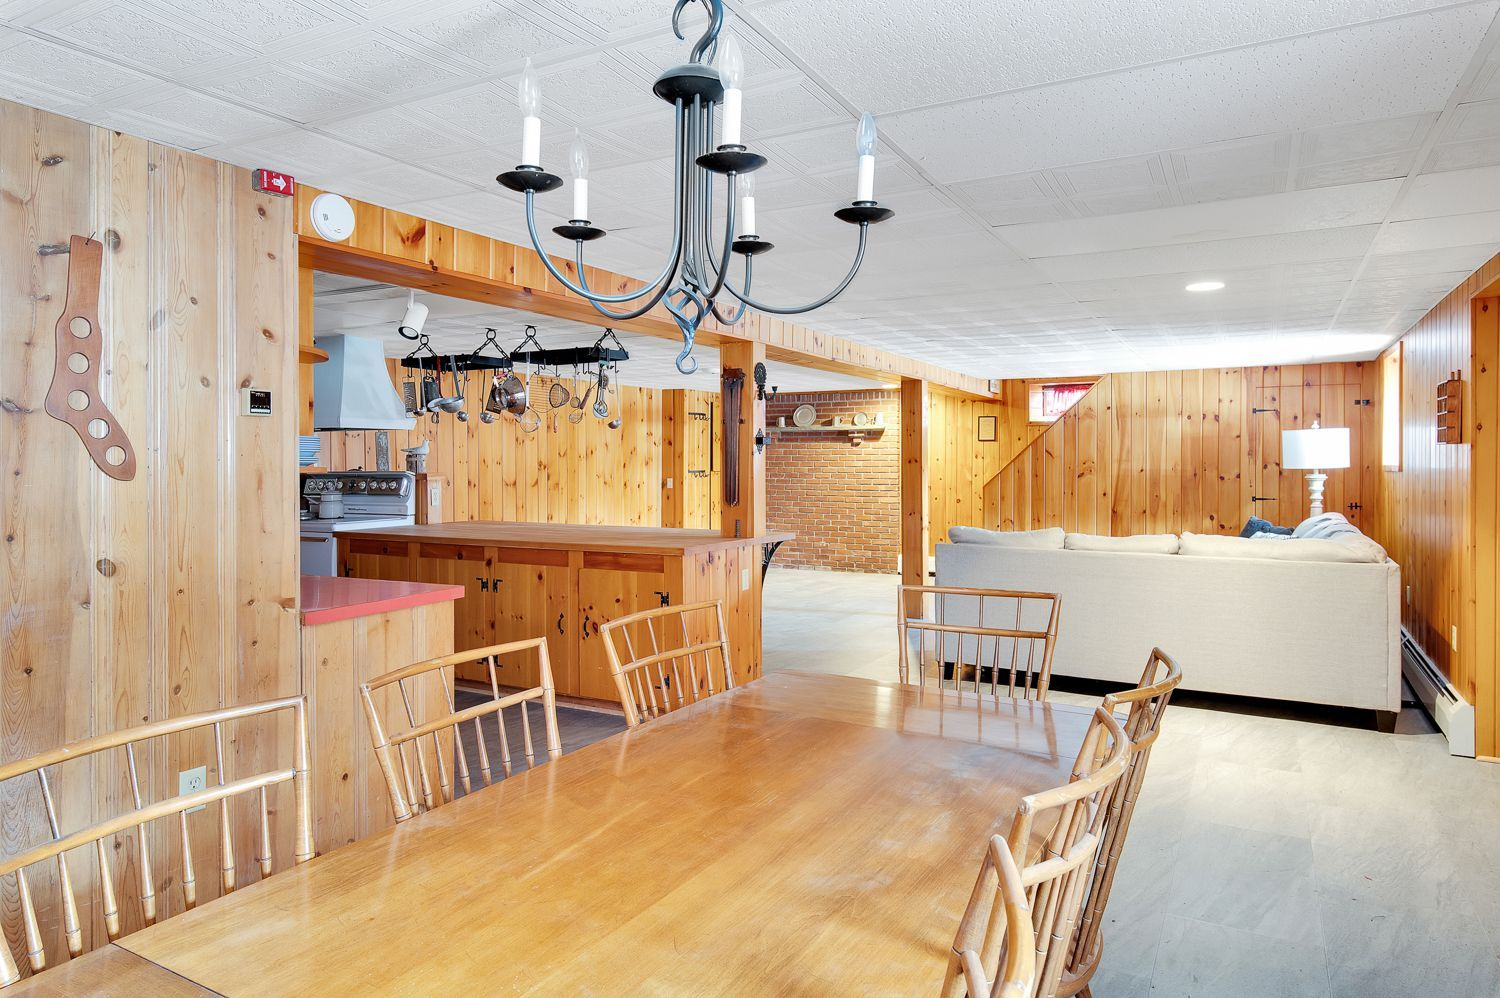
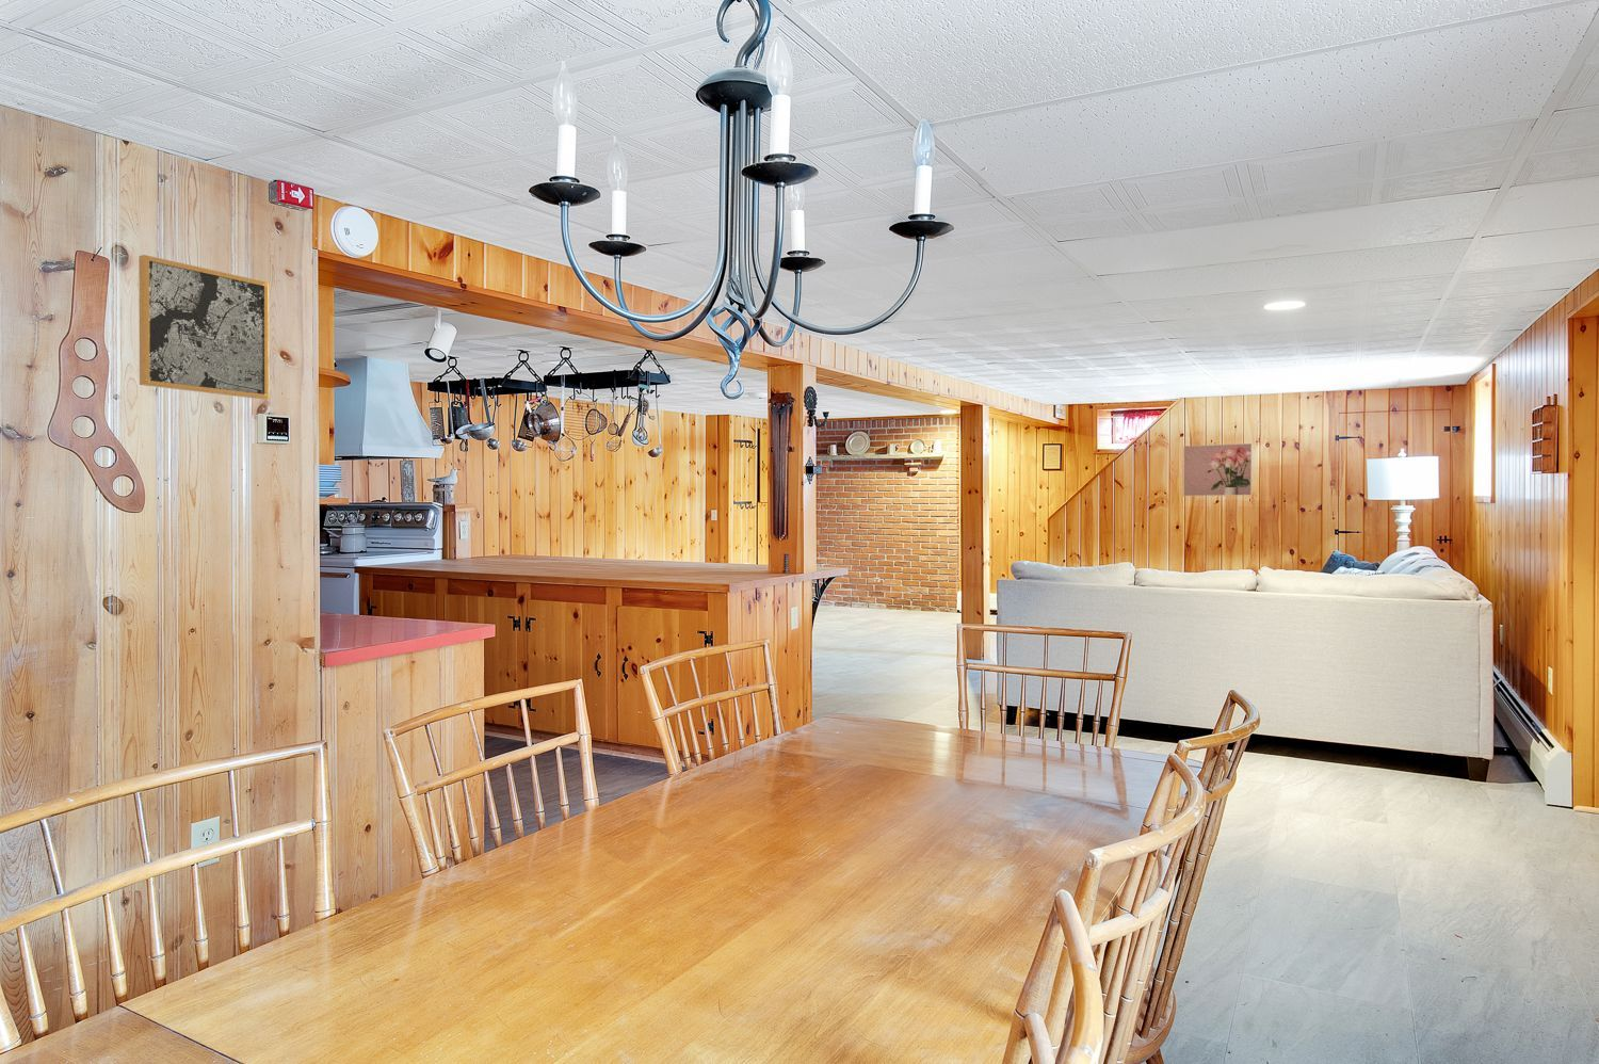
+ wall art [138,254,269,400]
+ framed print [1182,443,1252,496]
